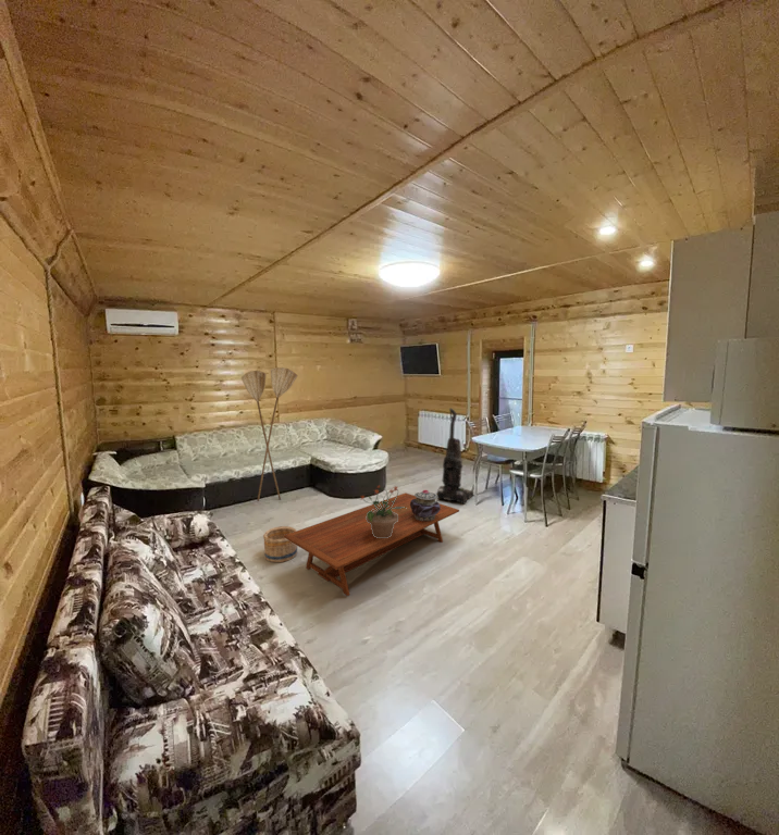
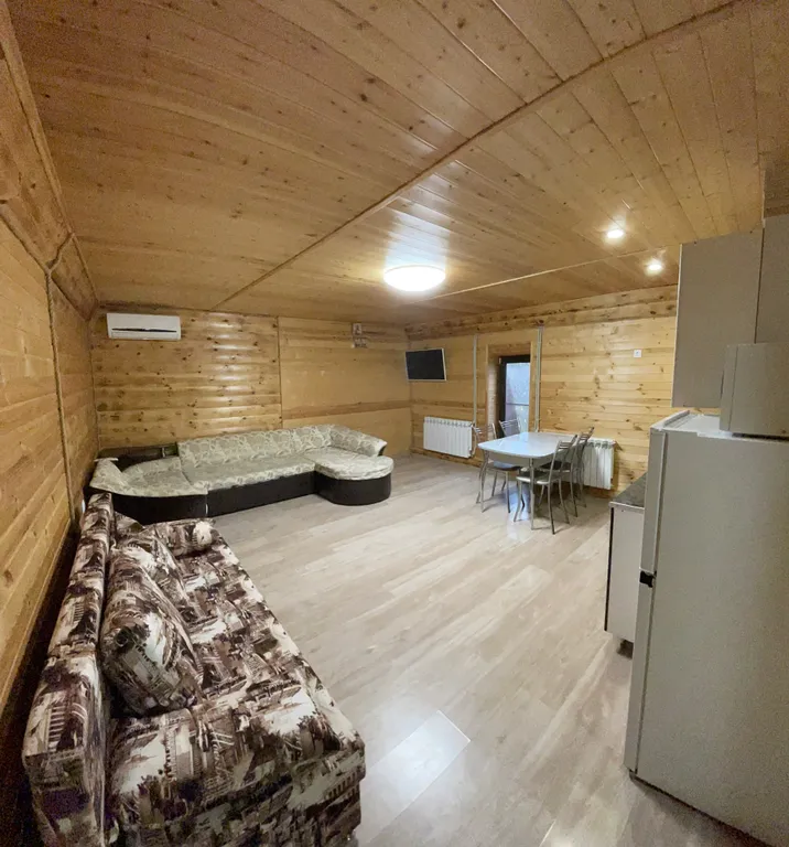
- basket [262,525,298,563]
- coffee table [284,491,460,597]
- floor lamp [240,366,298,502]
- potted plant [359,485,407,538]
- vacuum cleaner [436,408,474,506]
- decorative container [410,489,441,521]
